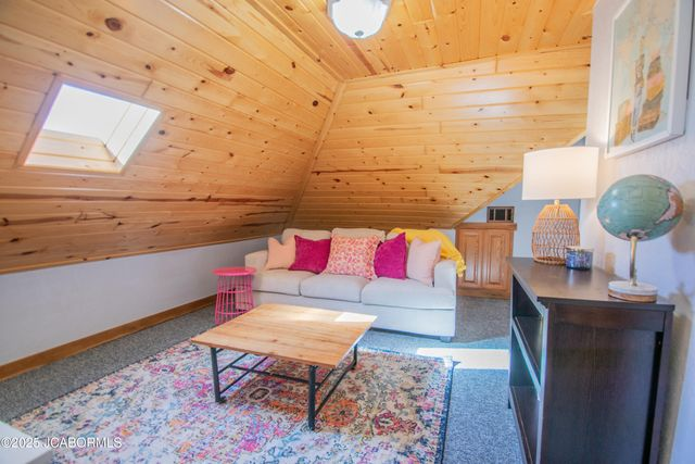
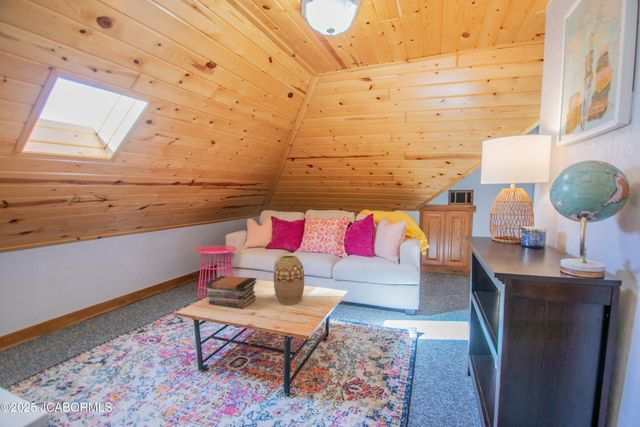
+ vase [273,253,305,306]
+ book stack [205,275,258,309]
